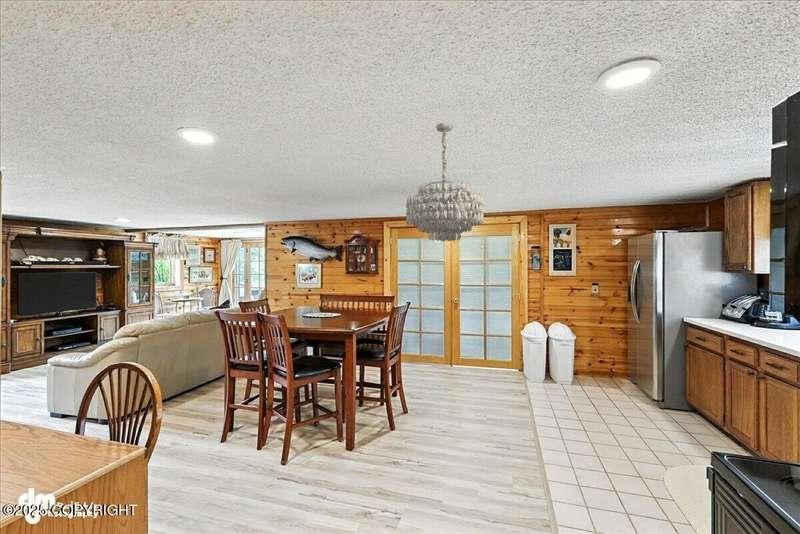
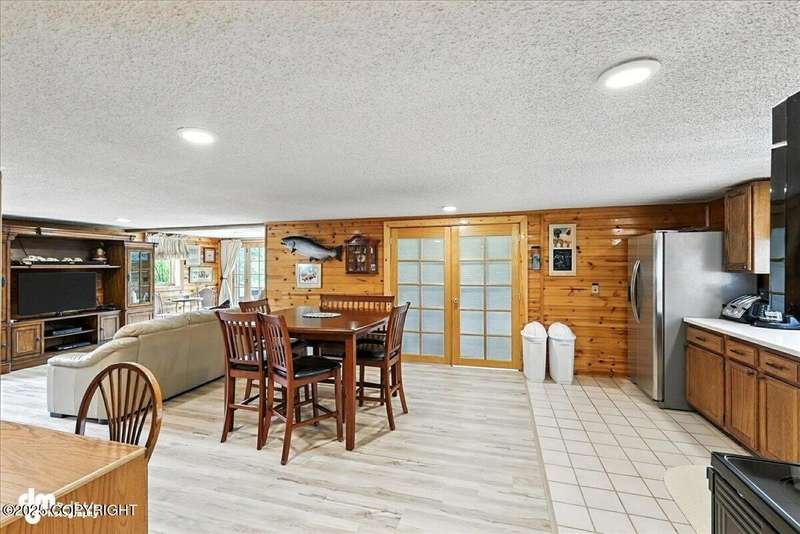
- chandelier [405,122,485,242]
